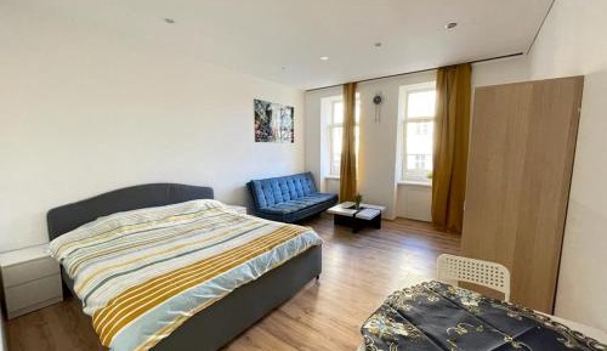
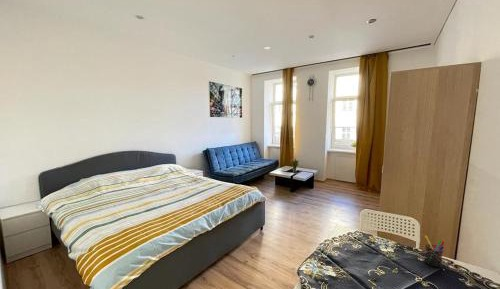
+ pen holder [423,235,445,268]
